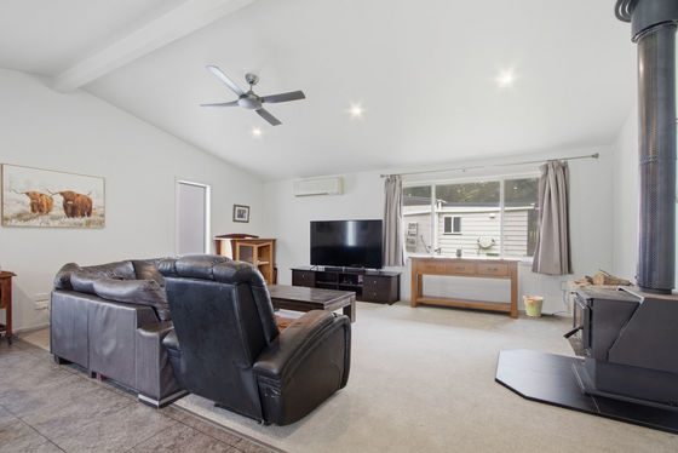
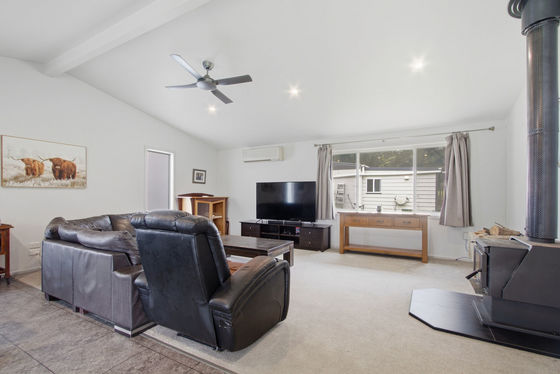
- bucket [522,294,545,317]
